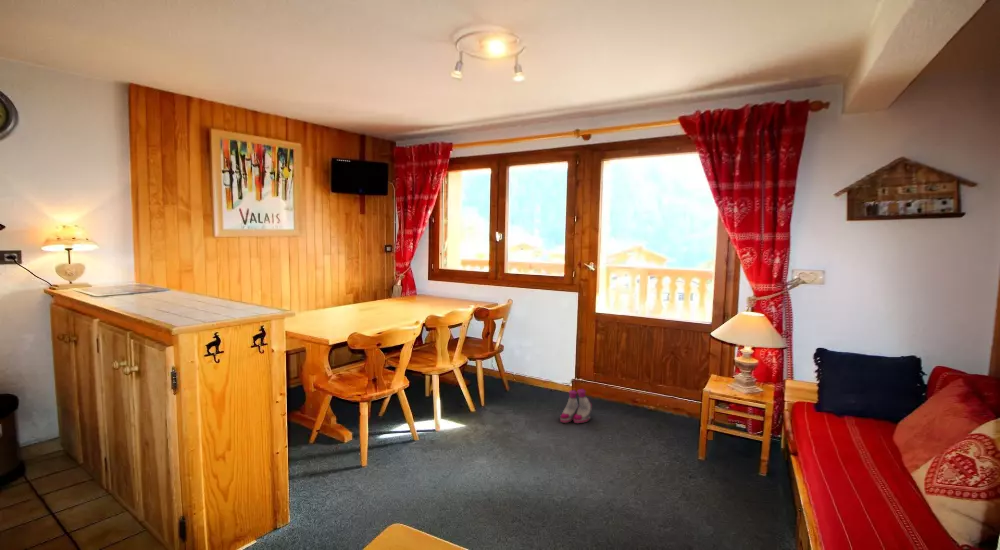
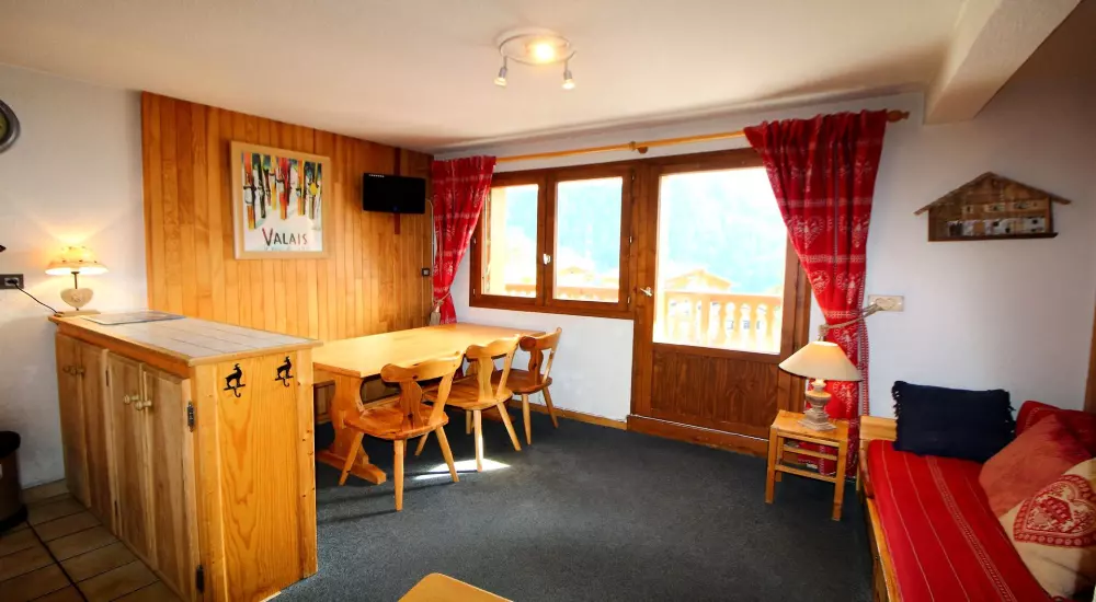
- boots [559,388,593,424]
